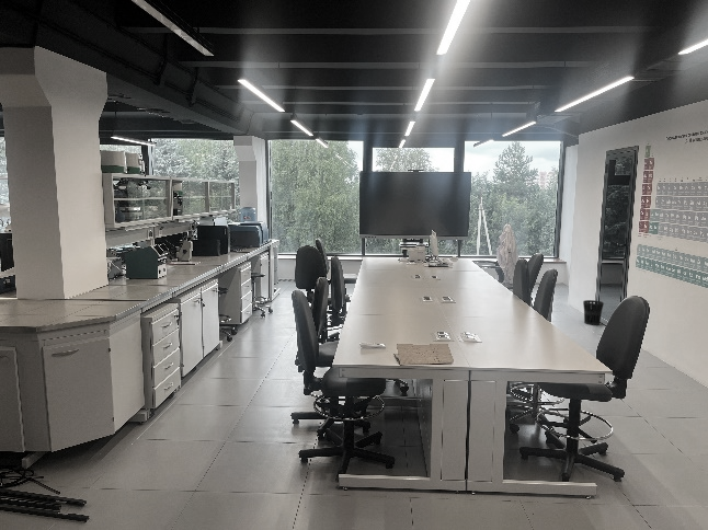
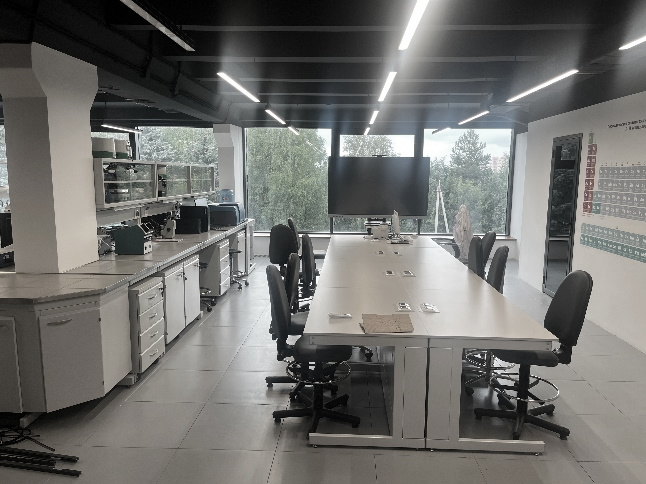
- wastebasket [582,299,605,326]
